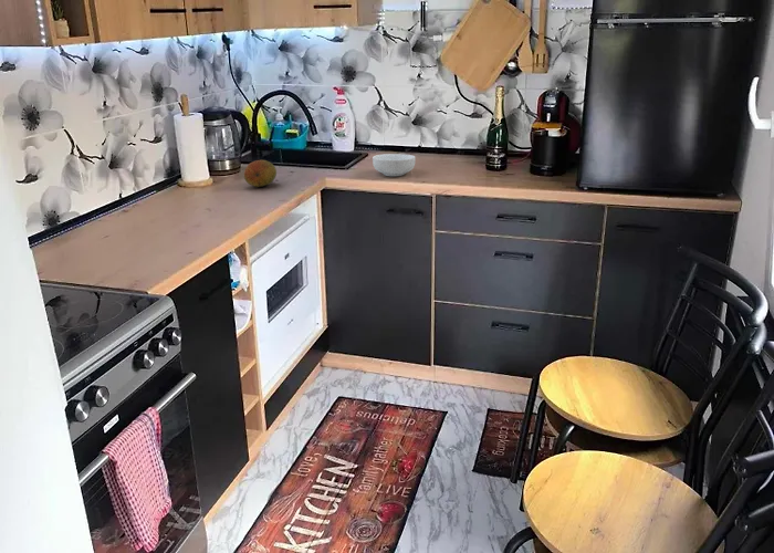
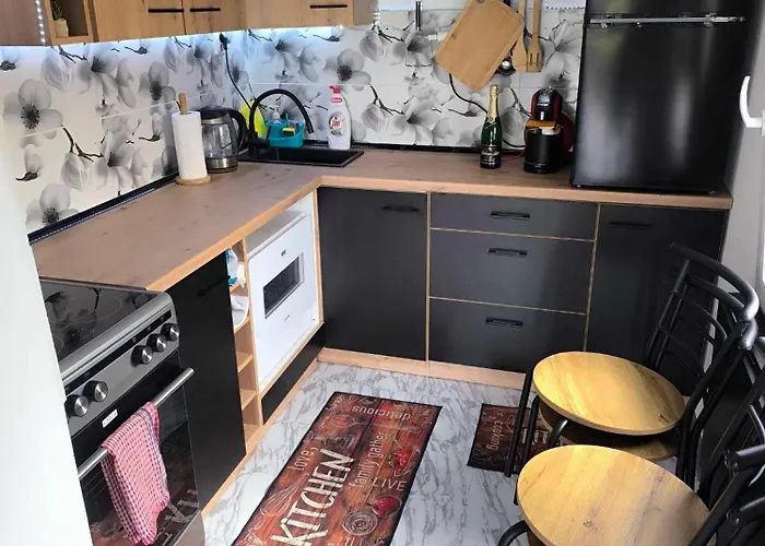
- cereal bowl [372,153,417,177]
- fruit [243,159,278,188]
